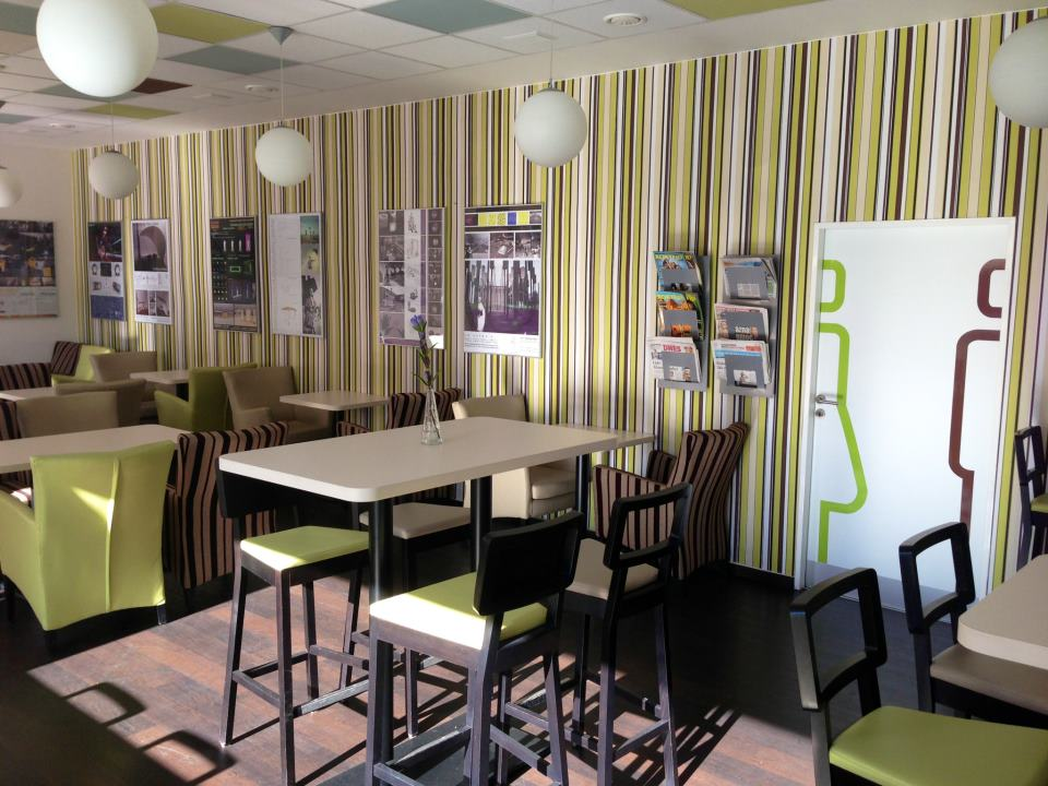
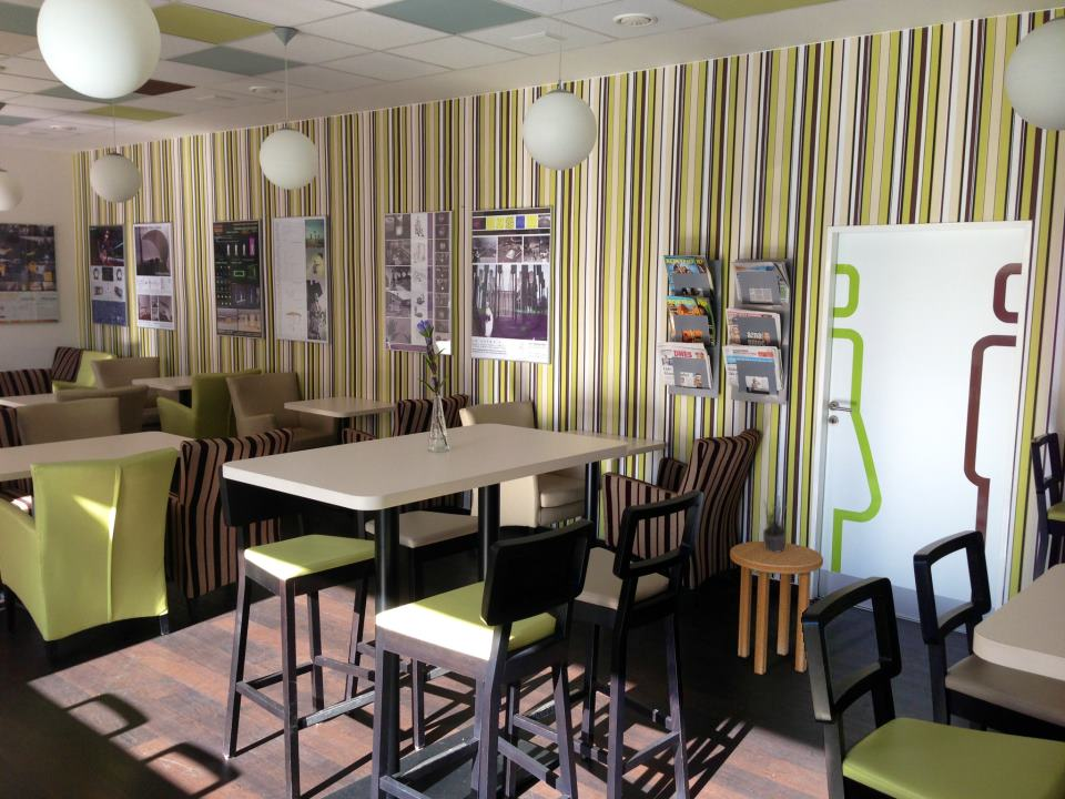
+ potted plant [762,496,788,552]
+ side table [729,540,824,676]
